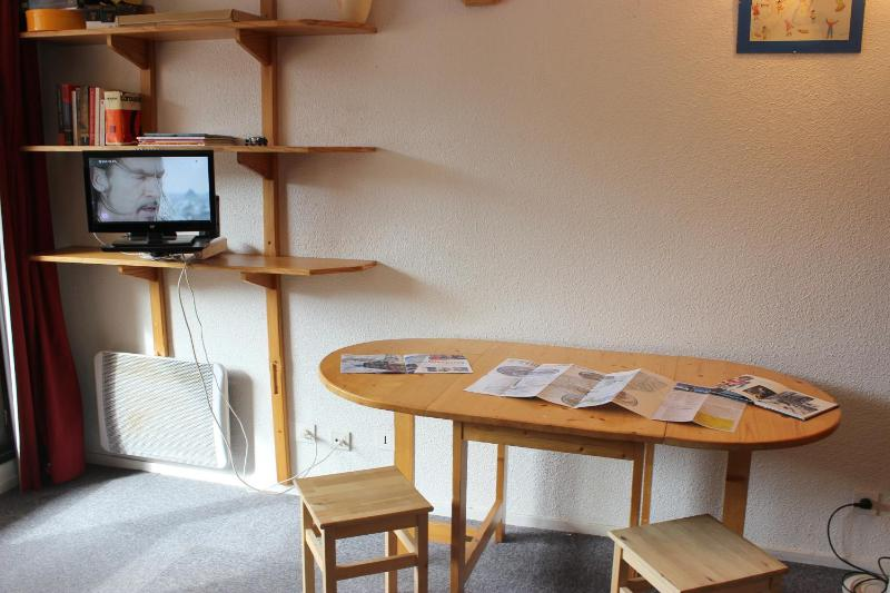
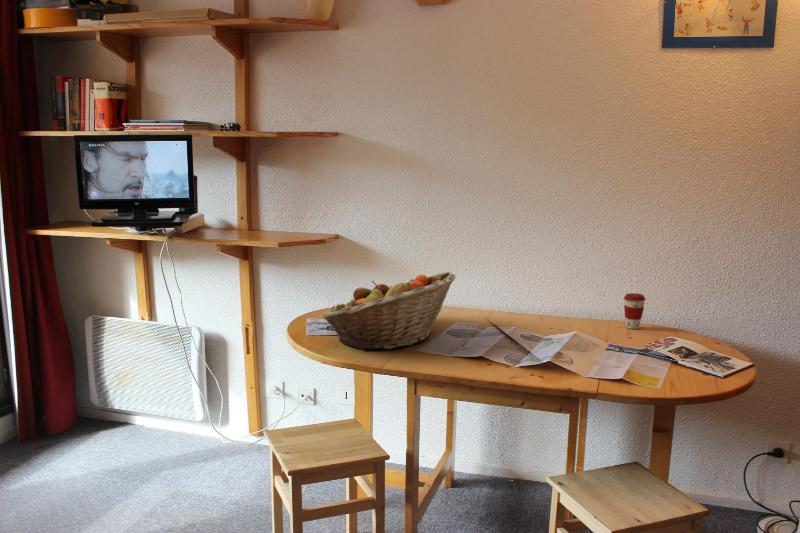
+ coffee cup [623,292,647,330]
+ fruit basket [322,271,457,351]
